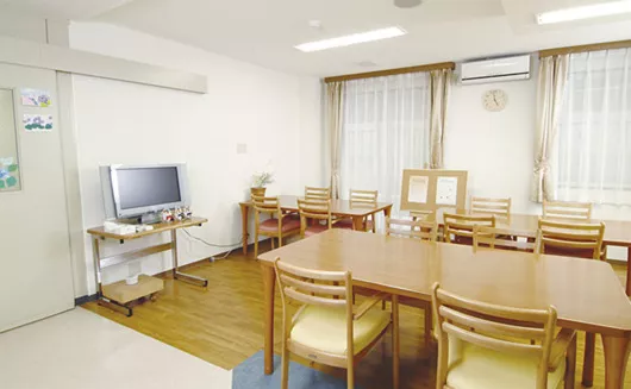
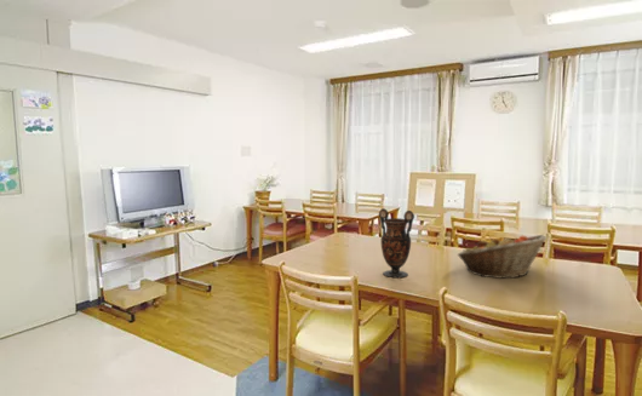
+ vase [378,207,415,279]
+ fruit basket [457,234,548,280]
